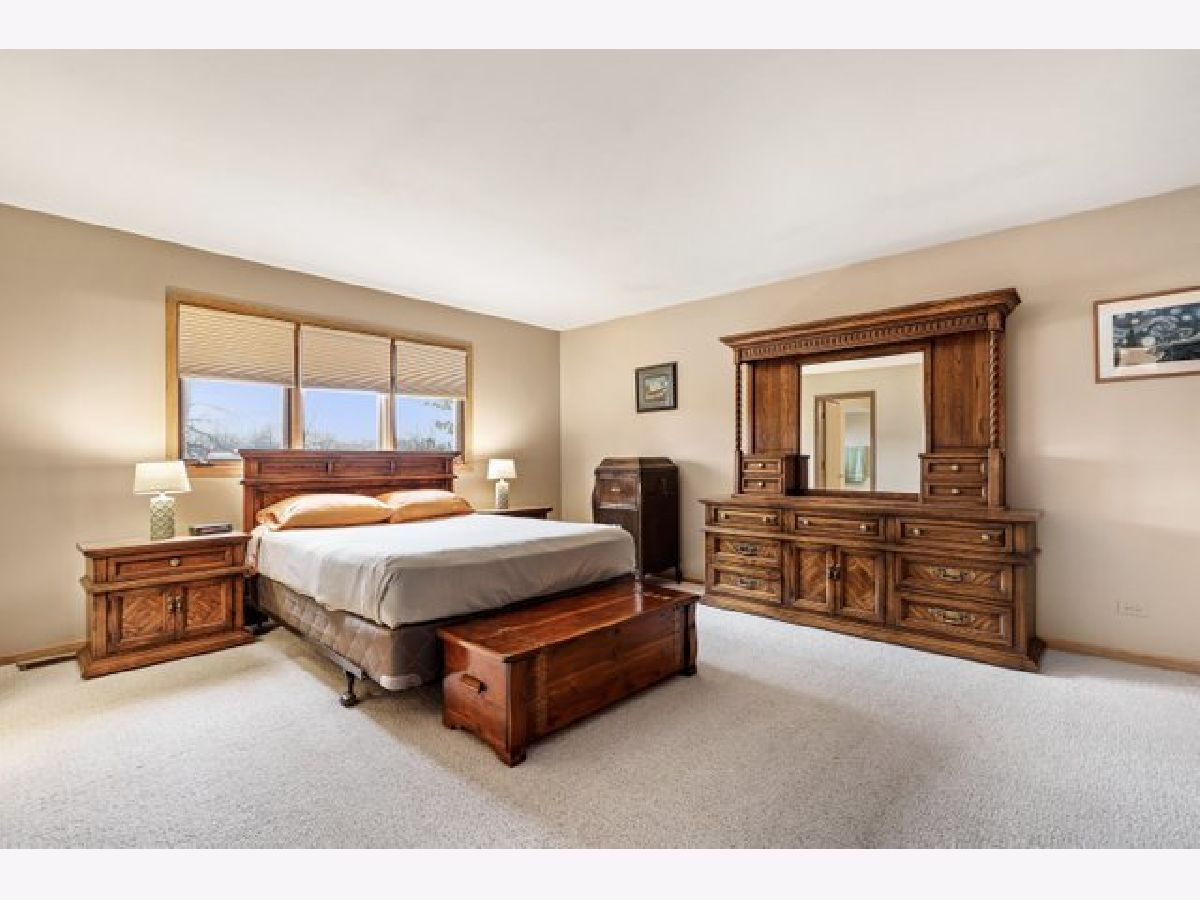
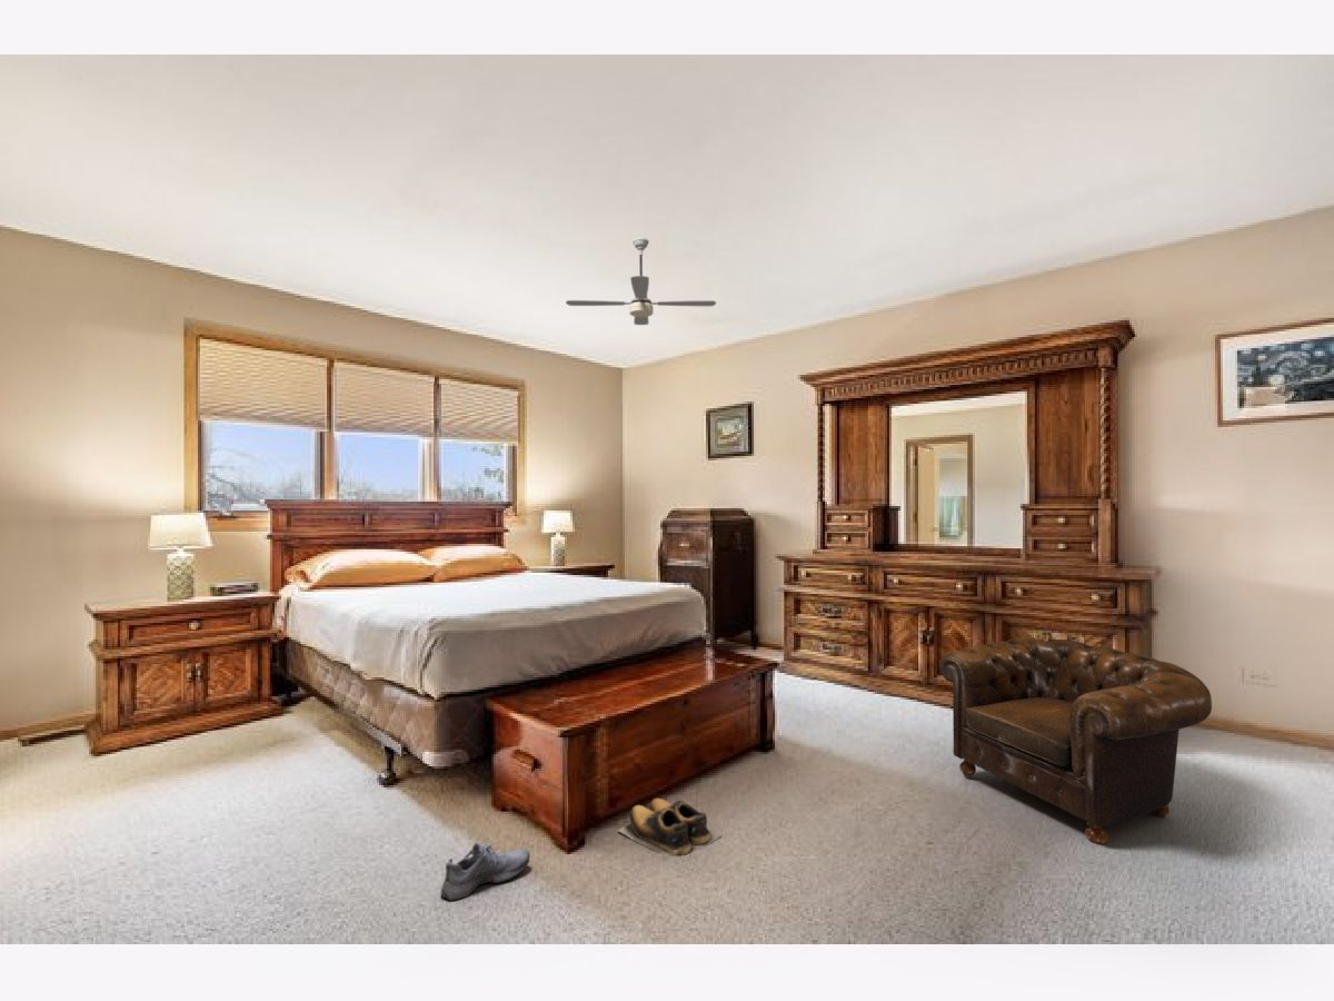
+ shoe [439,842,531,902]
+ shoes [616,797,723,858]
+ armchair [938,636,1213,845]
+ ceiling fan [565,237,717,326]
